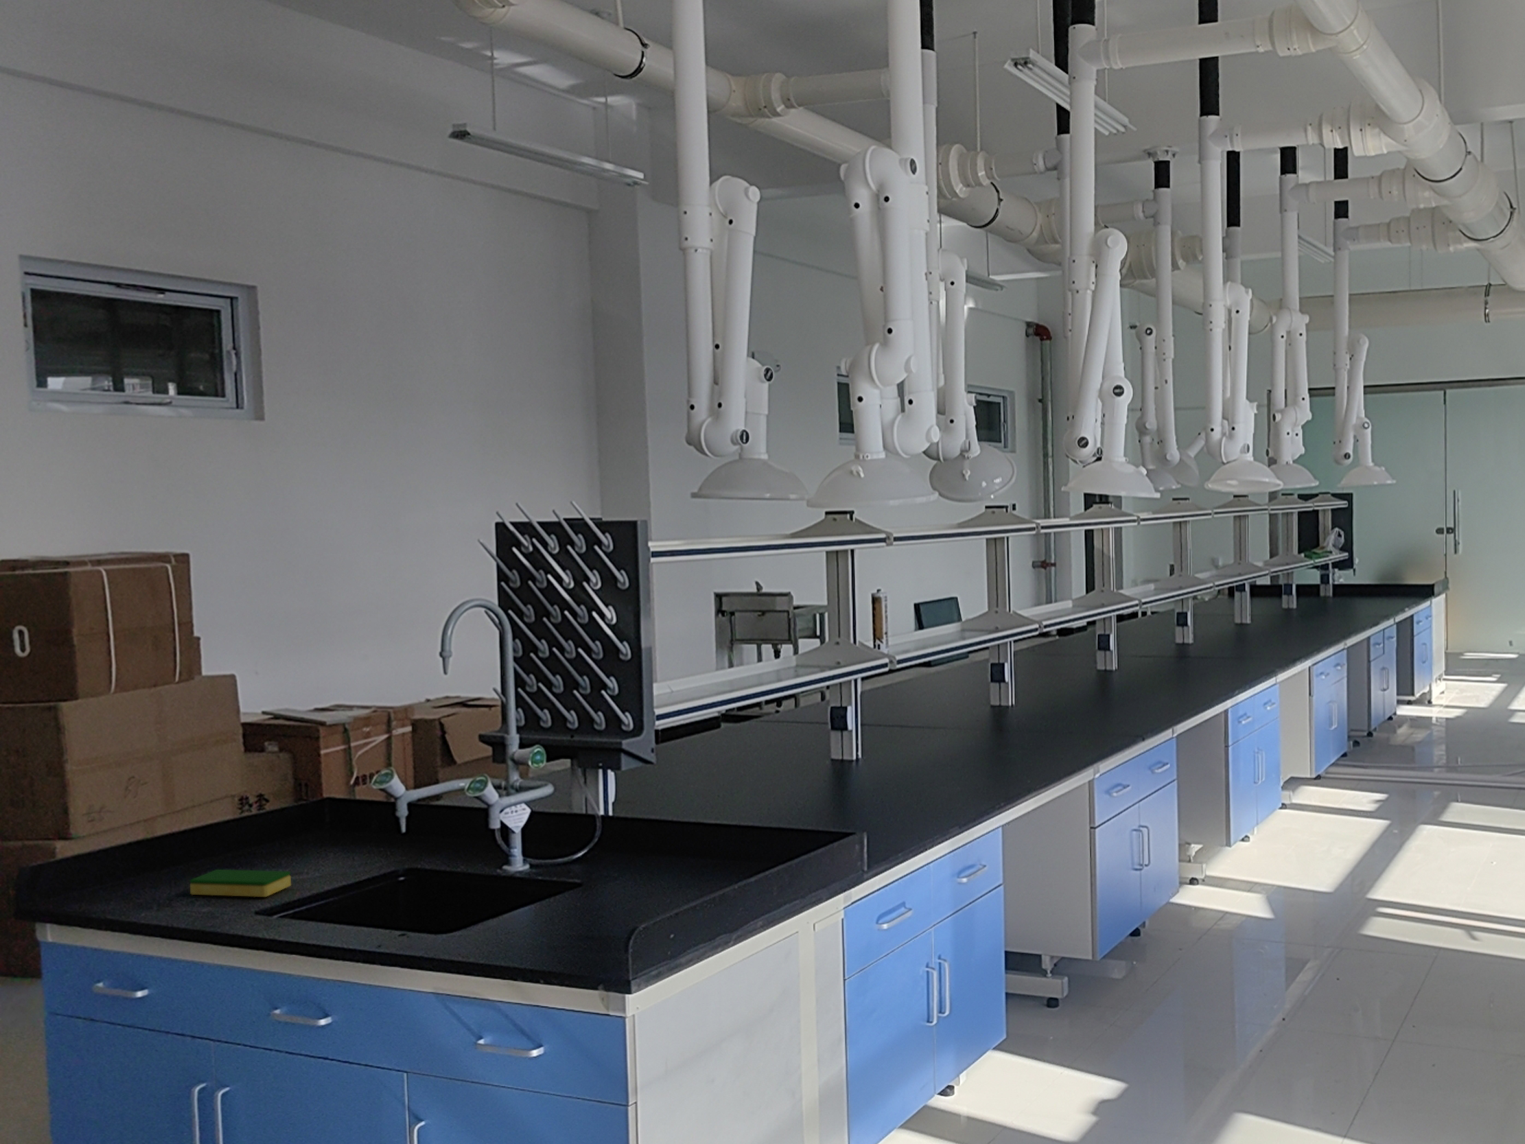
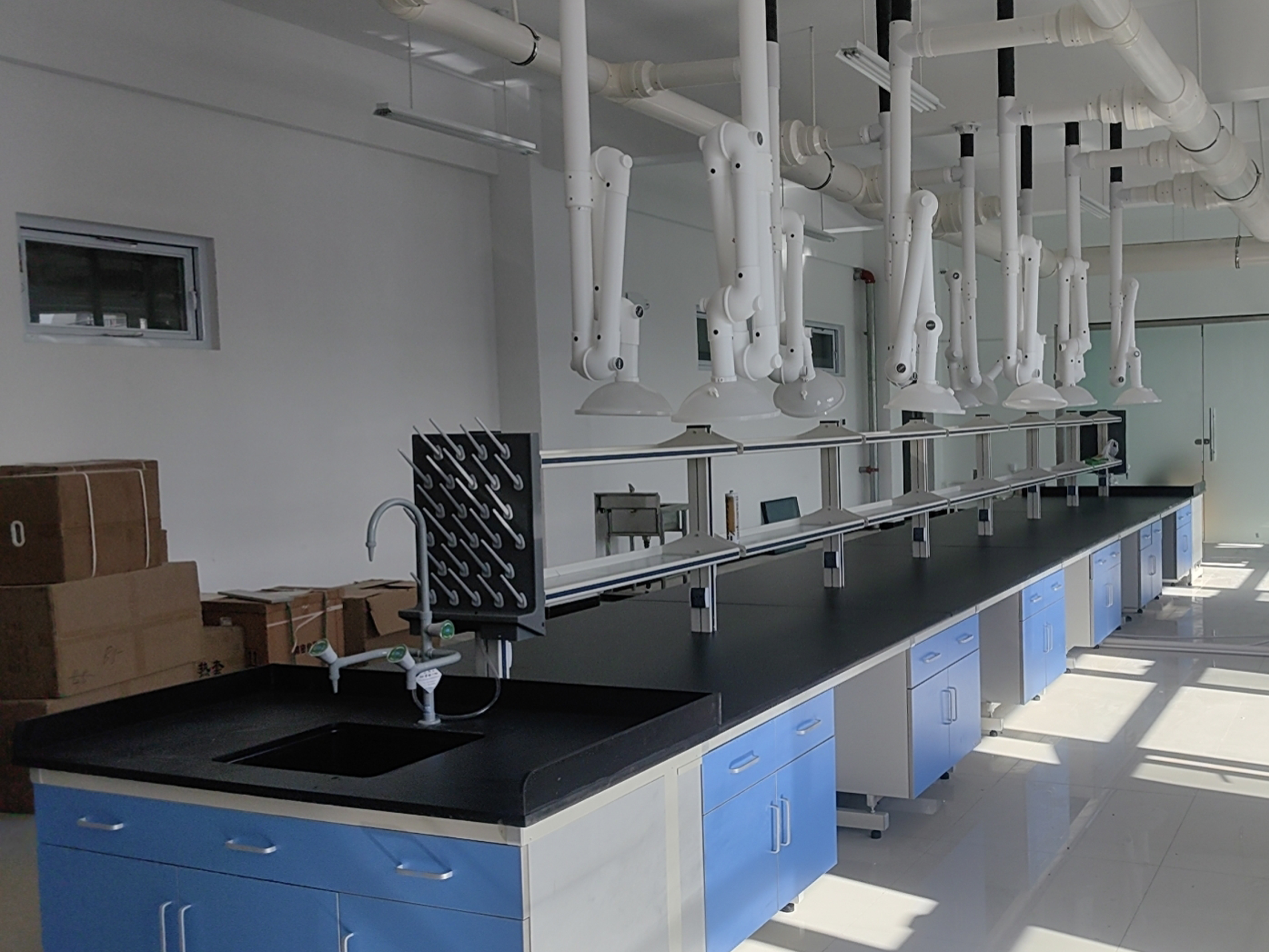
- dish sponge [190,869,292,898]
